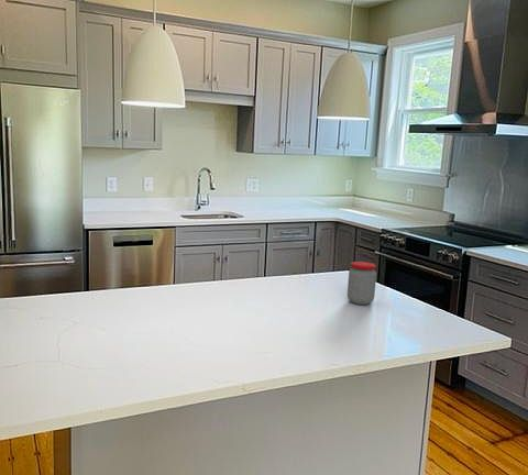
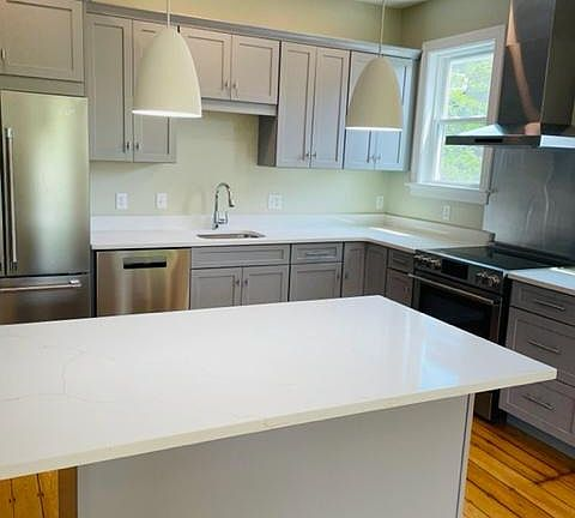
- jar [346,261,377,306]
